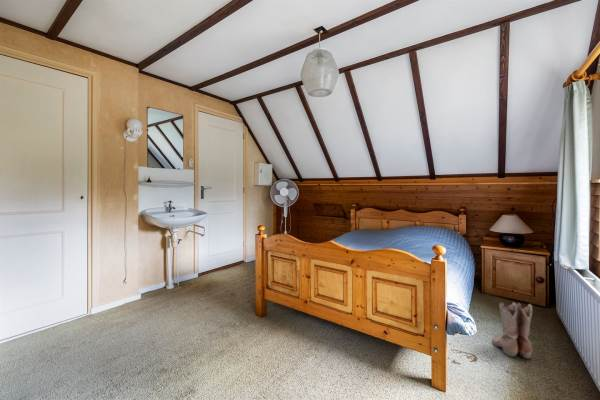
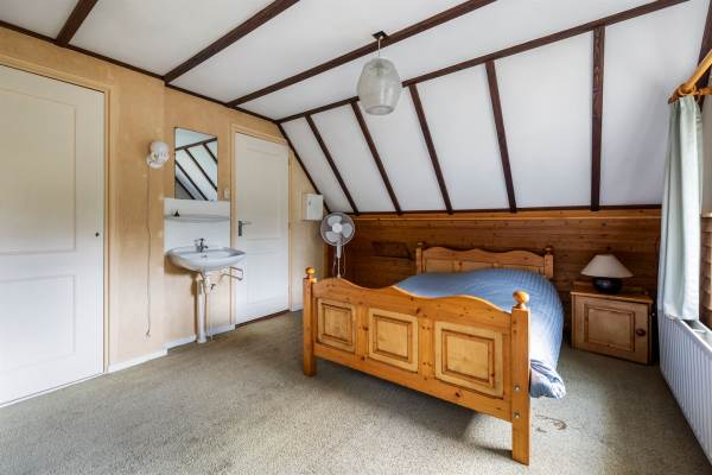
- boots [492,301,534,360]
